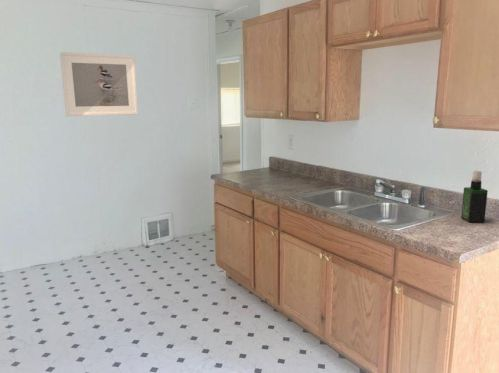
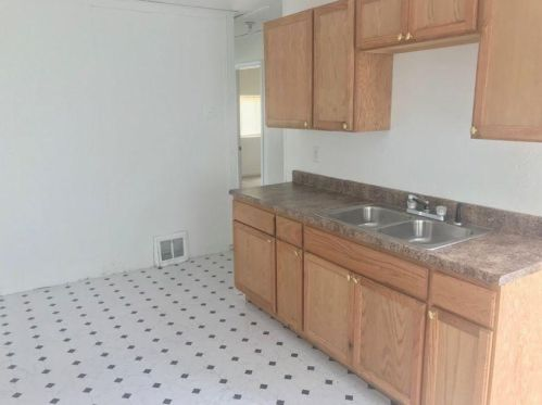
- spray bottle [460,170,489,223]
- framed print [59,51,139,117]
